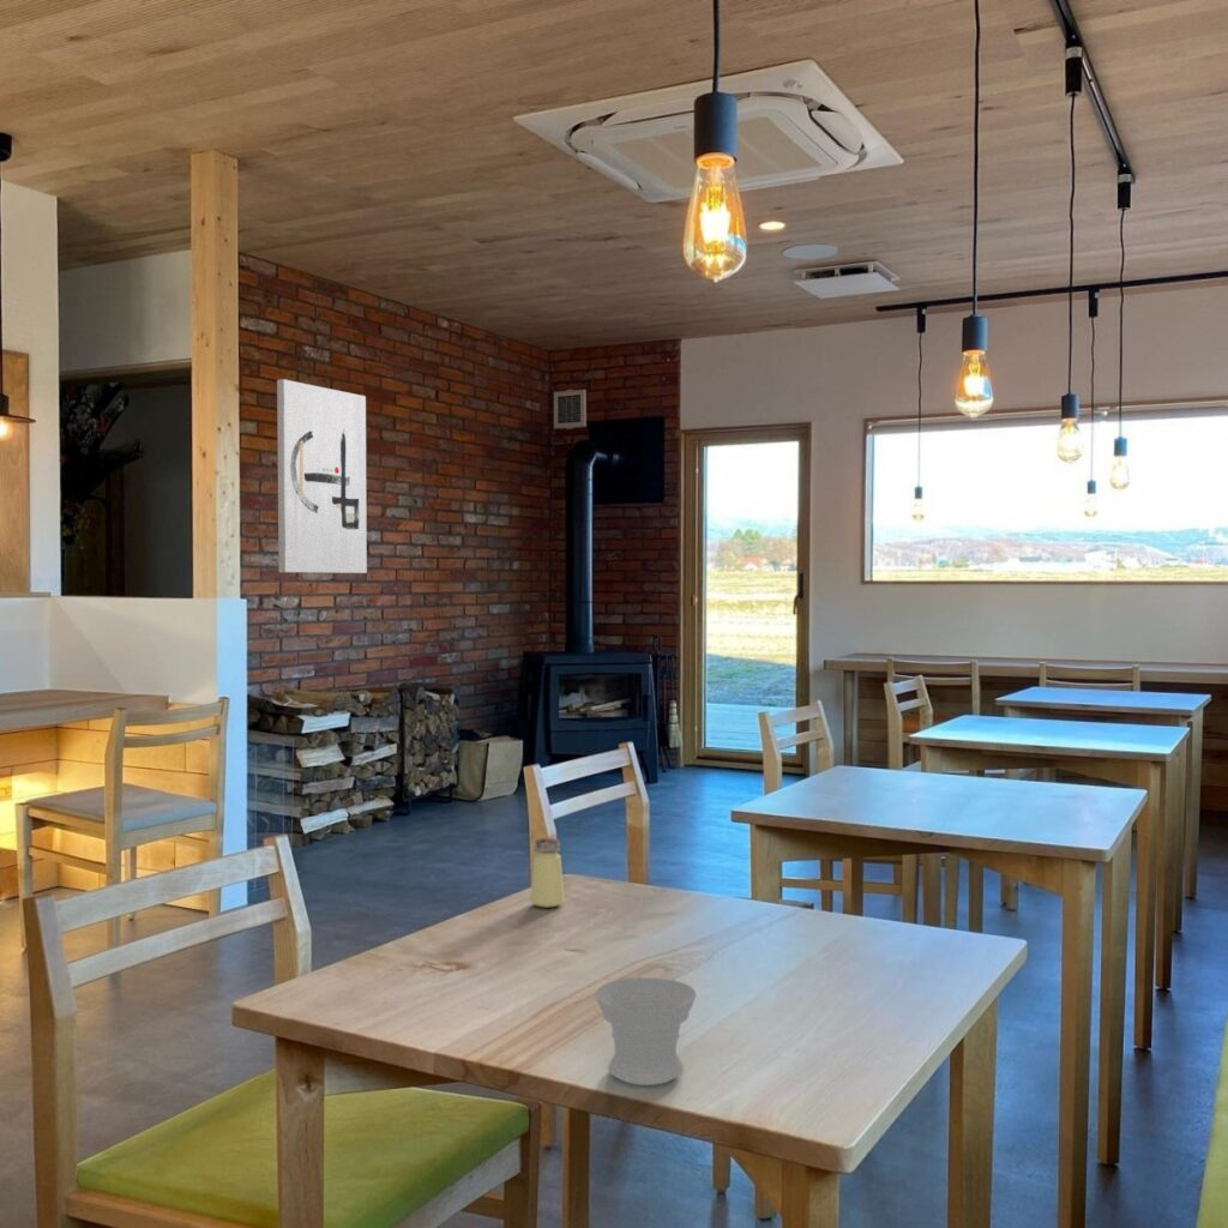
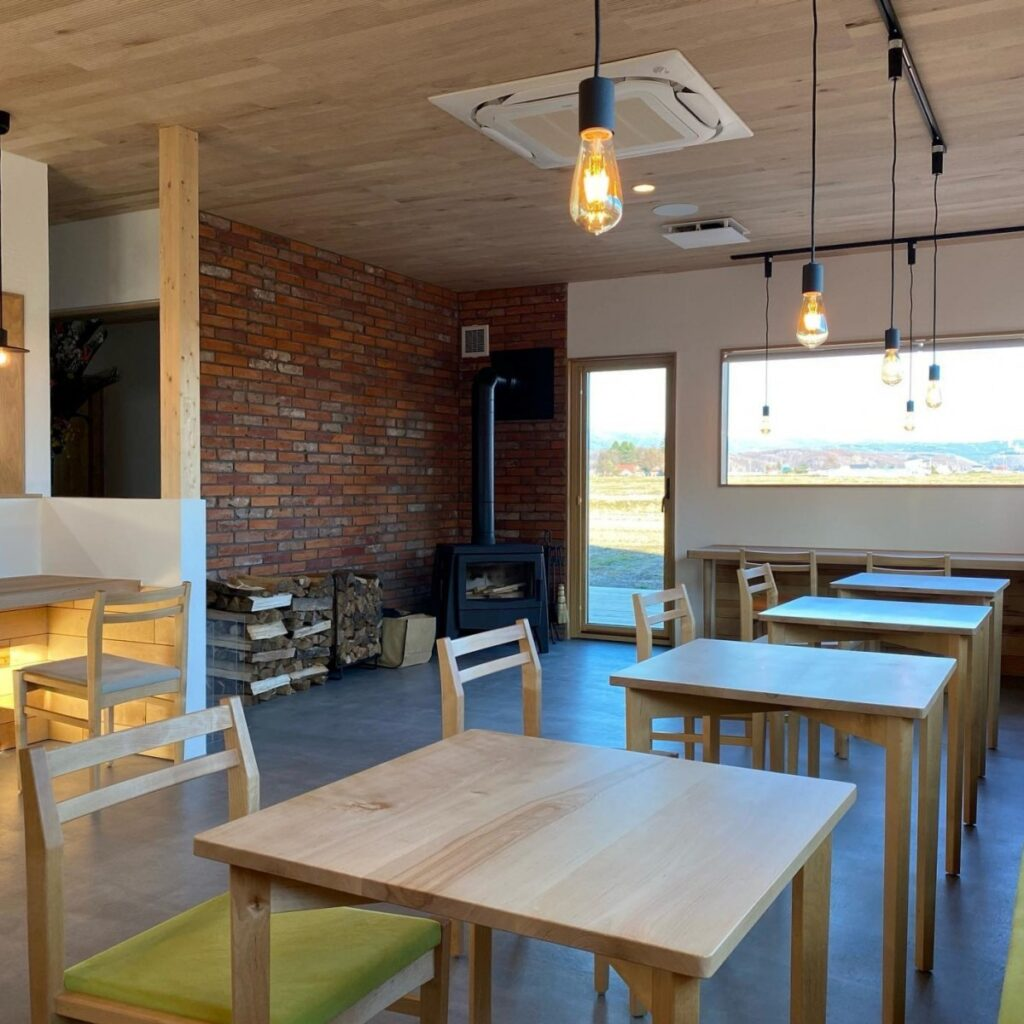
- wall art [276,378,368,574]
- cup [595,976,698,1086]
- saltshaker [530,836,565,909]
